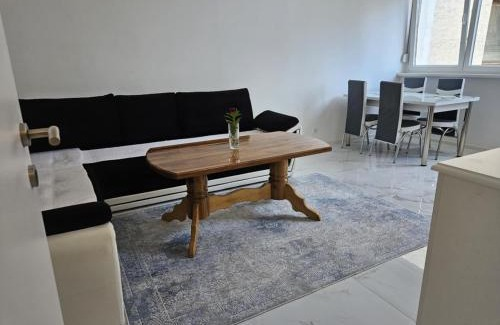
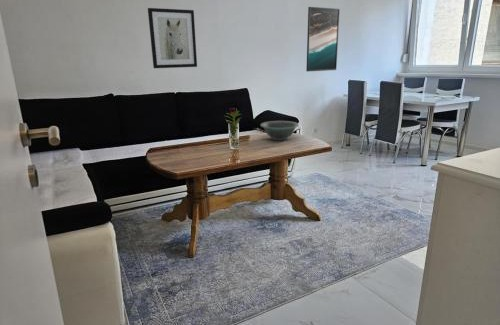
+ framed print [305,6,341,72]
+ wall art [147,7,198,69]
+ decorative bowl [260,120,300,141]
